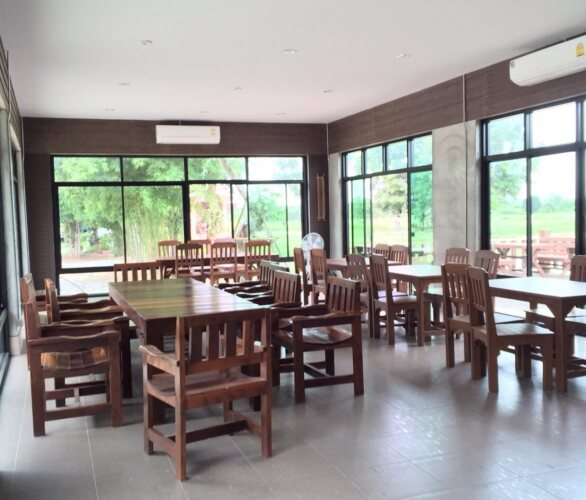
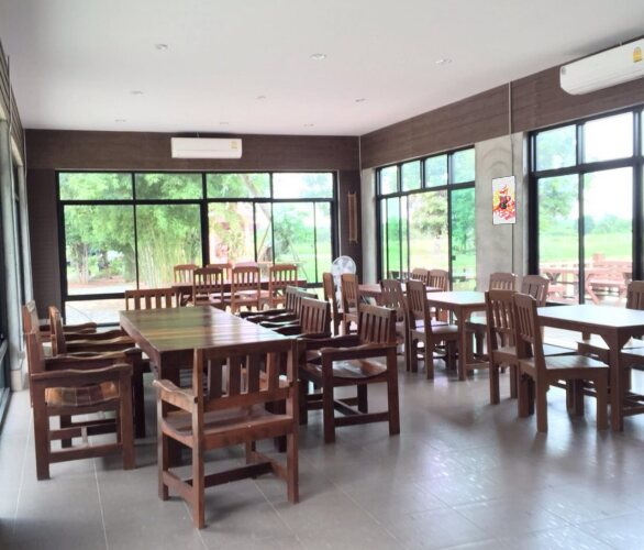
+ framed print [491,174,518,226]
